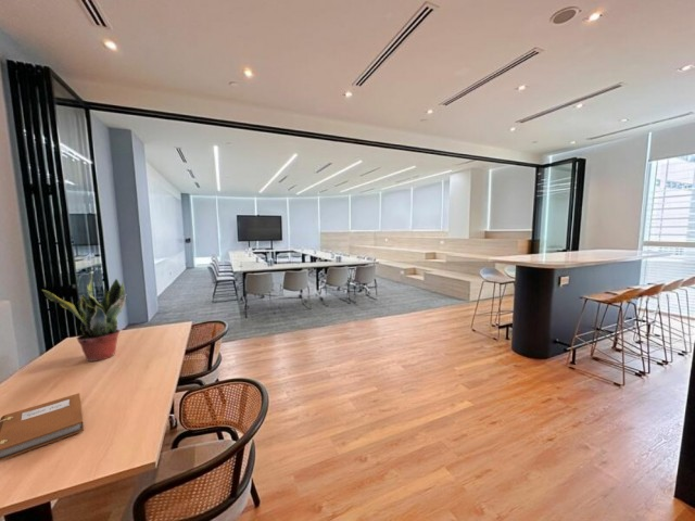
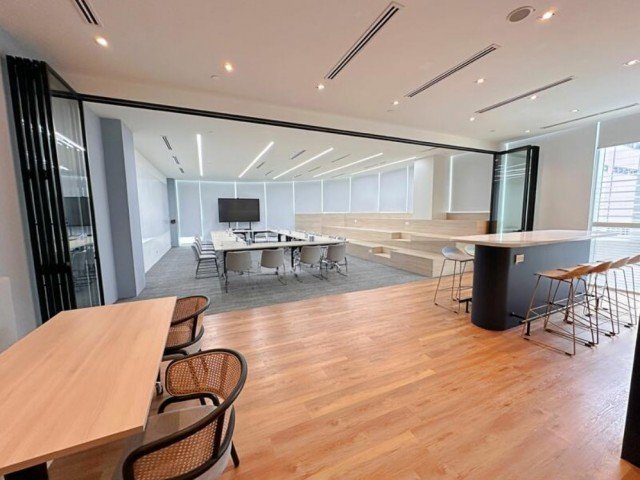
- notebook [0,392,85,461]
- potted plant [41,269,128,363]
